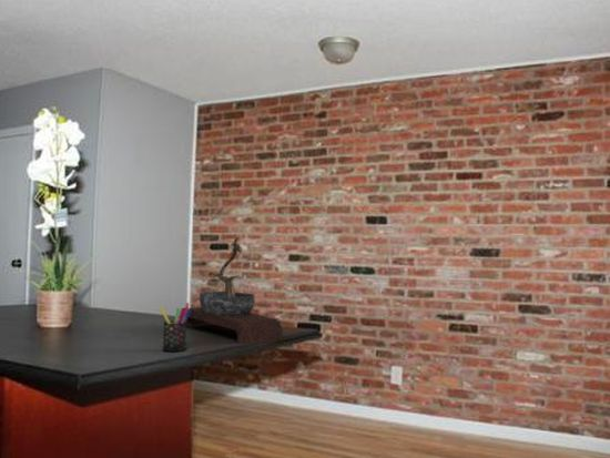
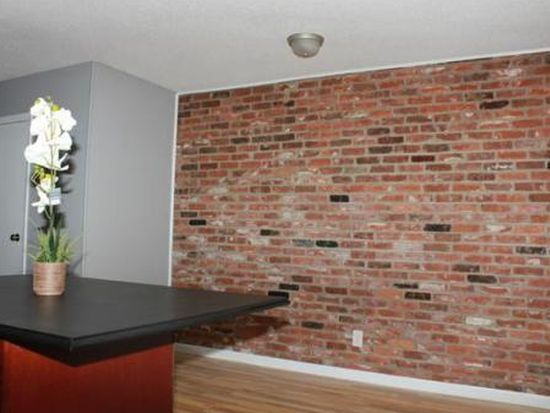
- pen holder [159,302,192,353]
- bonsai tree [179,237,284,345]
